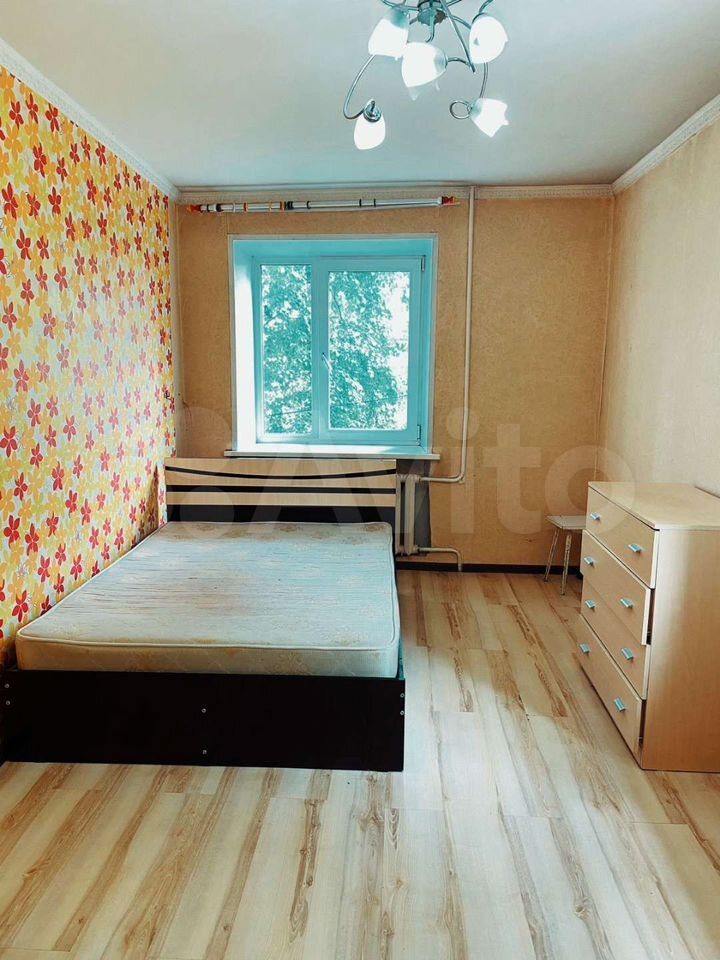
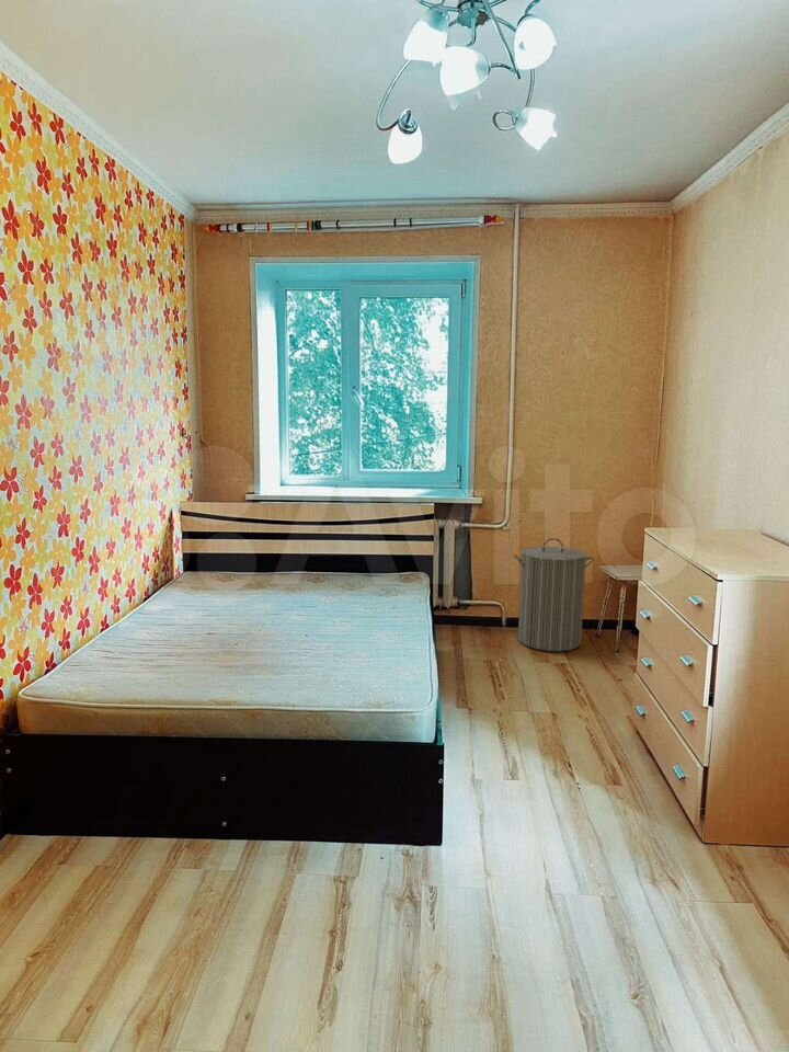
+ laundry hamper [513,537,595,652]
